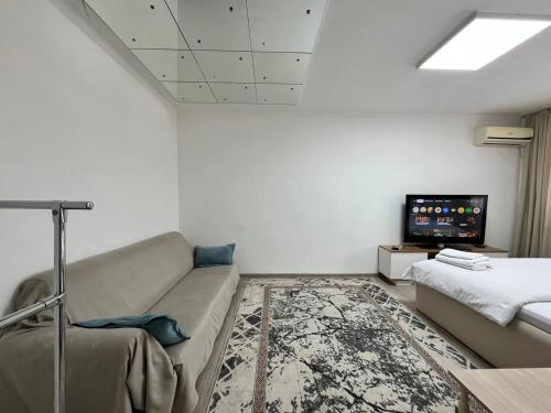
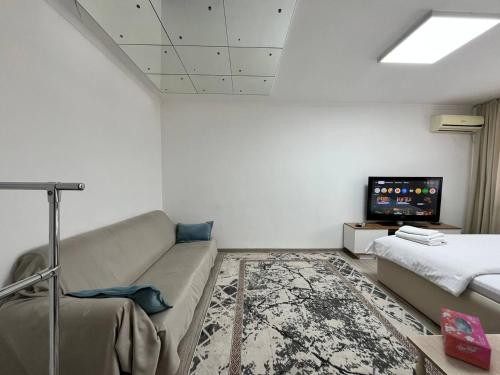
+ tissue box [439,307,492,371]
